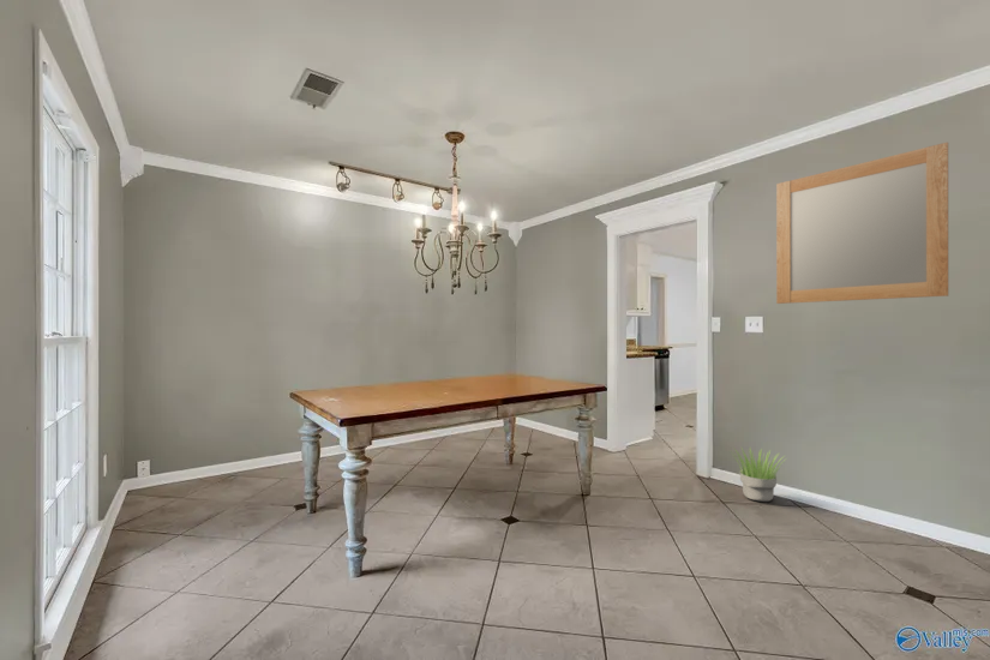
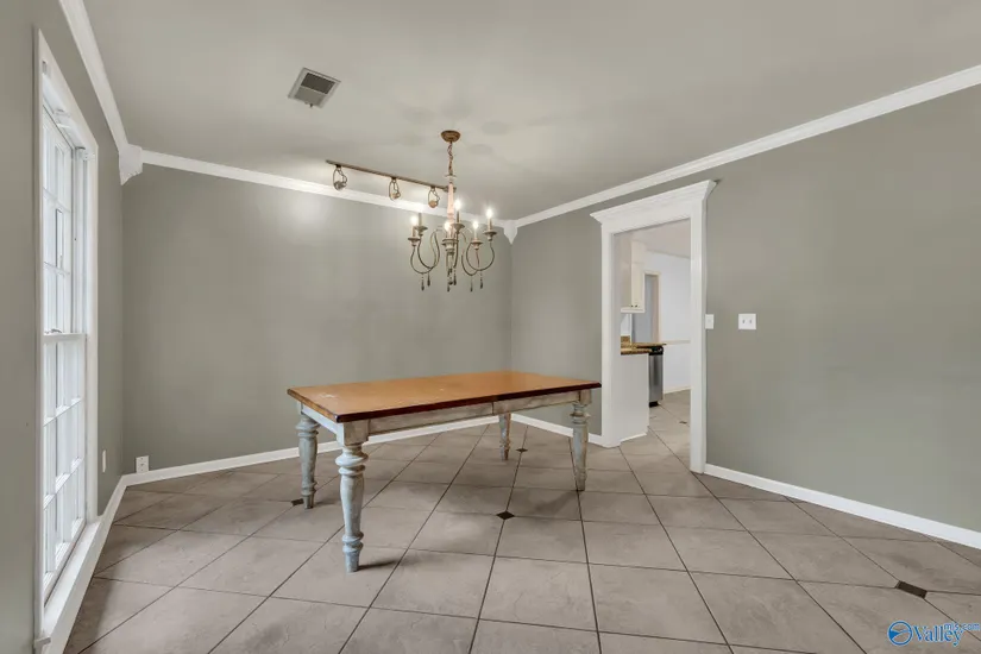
- potted plant [728,448,787,503]
- home mirror [775,140,949,305]
